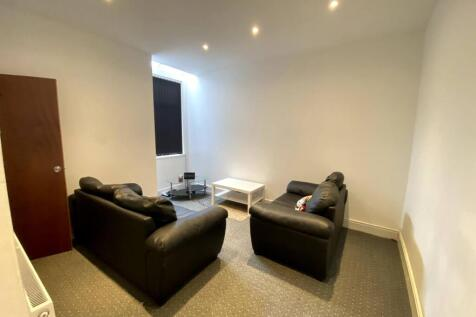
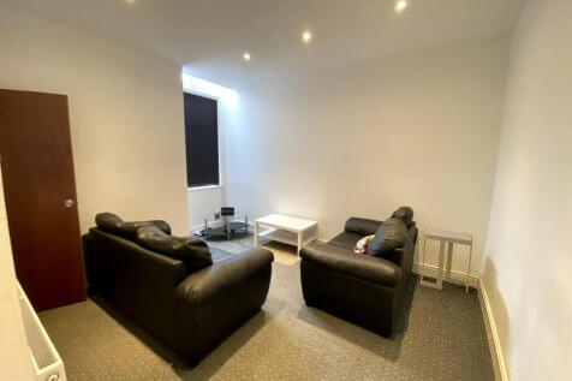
+ side table [419,227,475,294]
